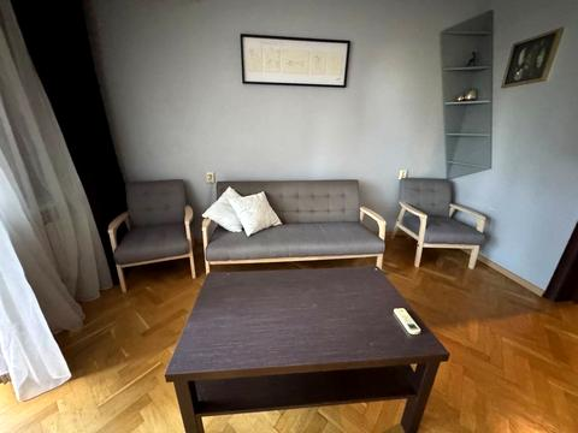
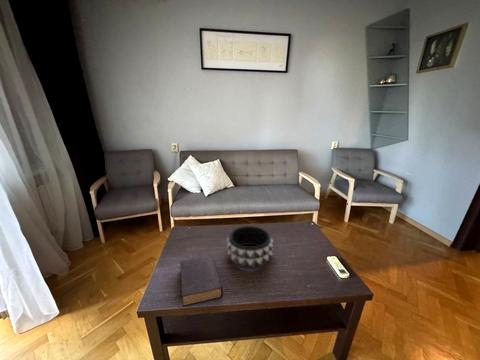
+ book [179,255,224,308]
+ decorative bowl [225,225,275,270]
